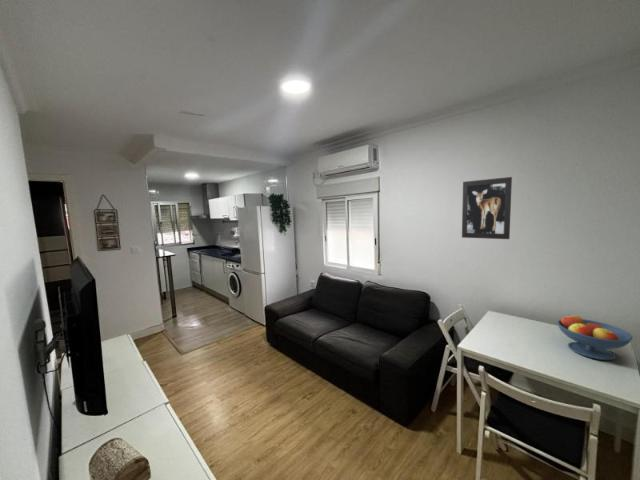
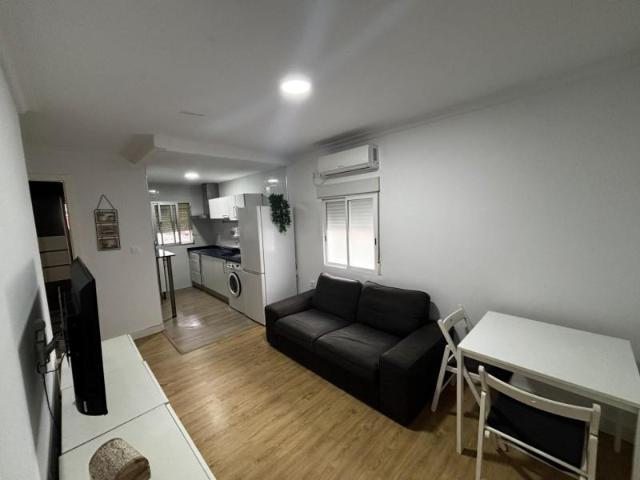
- wall art [461,176,513,240]
- fruit bowl [556,313,633,361]
